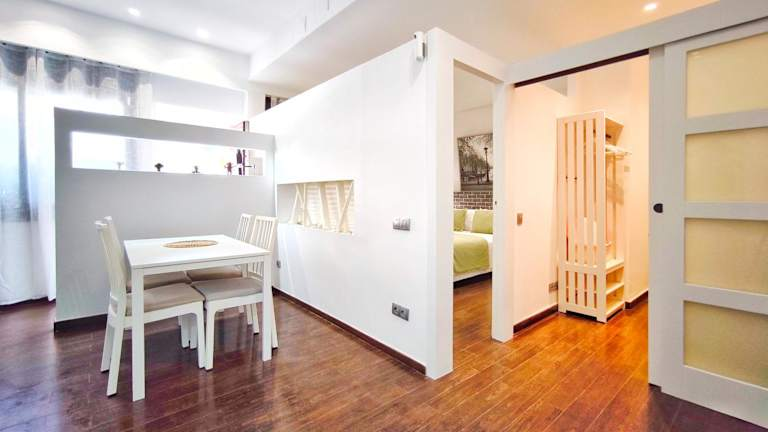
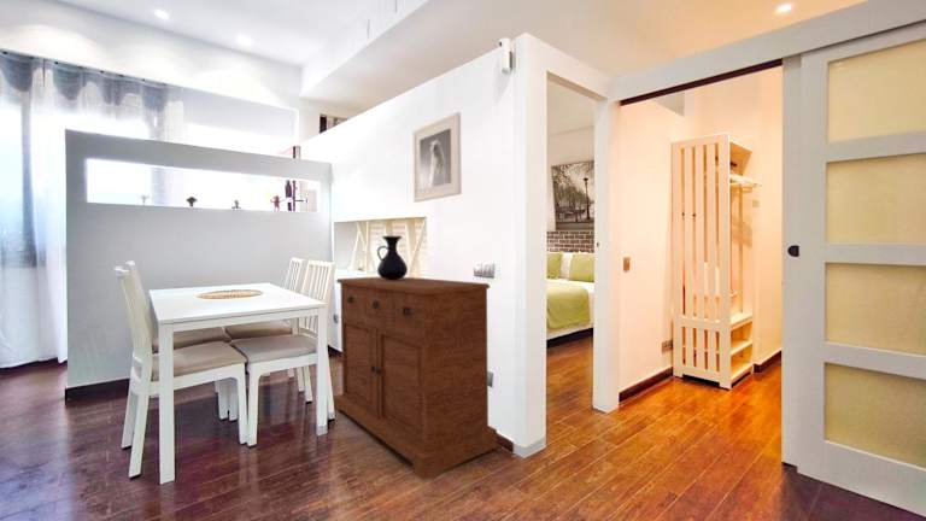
+ vase [376,235,409,280]
+ sideboard [333,276,498,480]
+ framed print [411,111,463,204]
